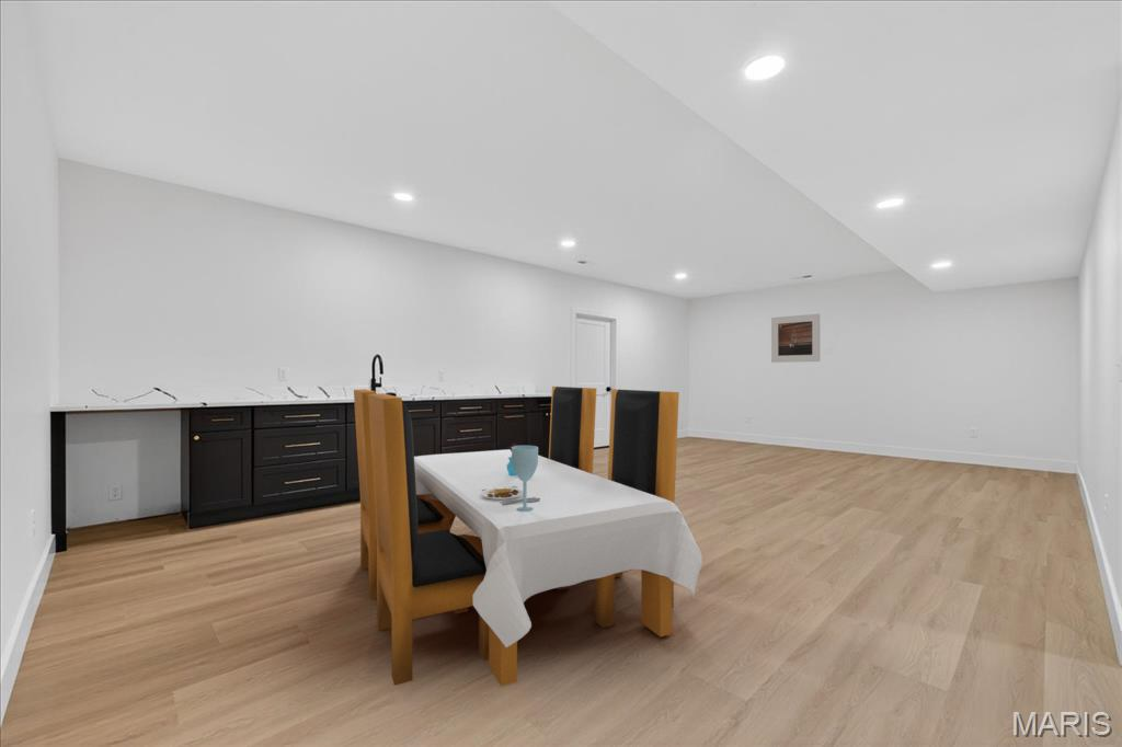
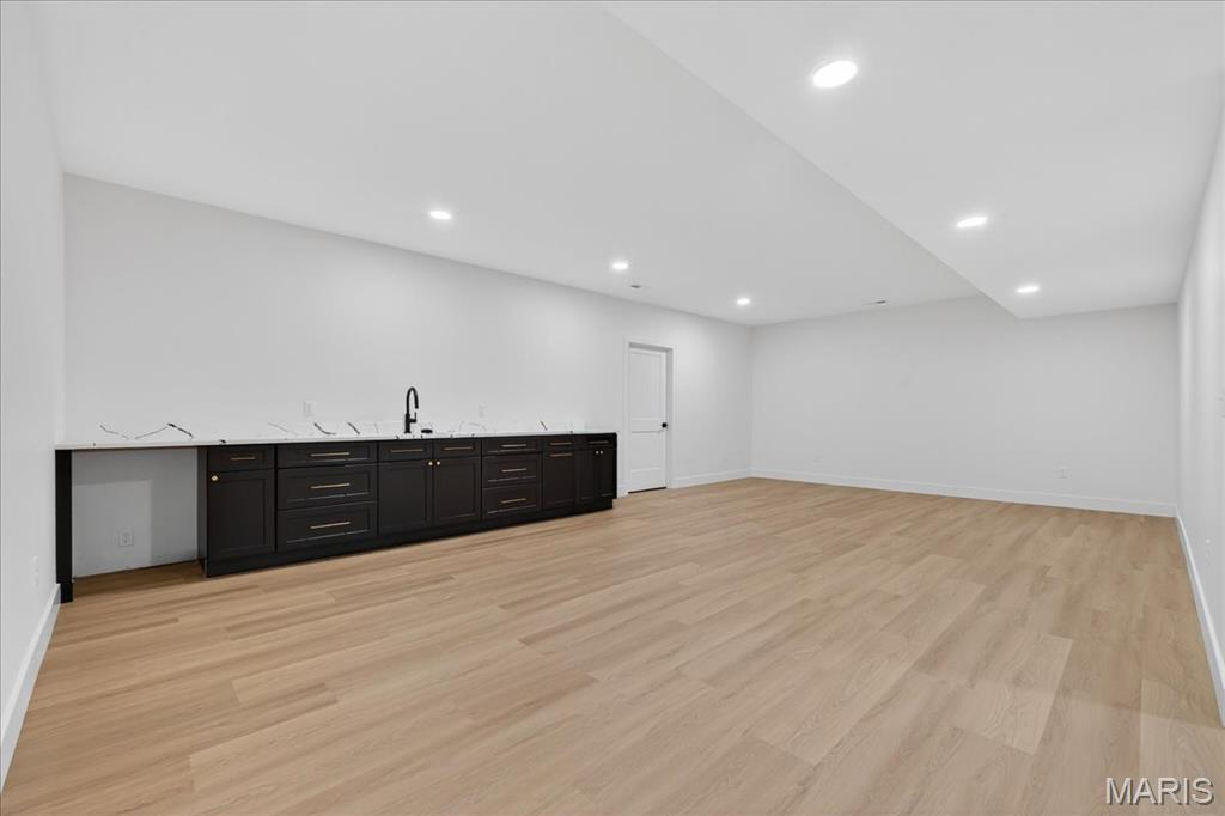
- dining set [353,386,703,687]
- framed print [770,313,821,364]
